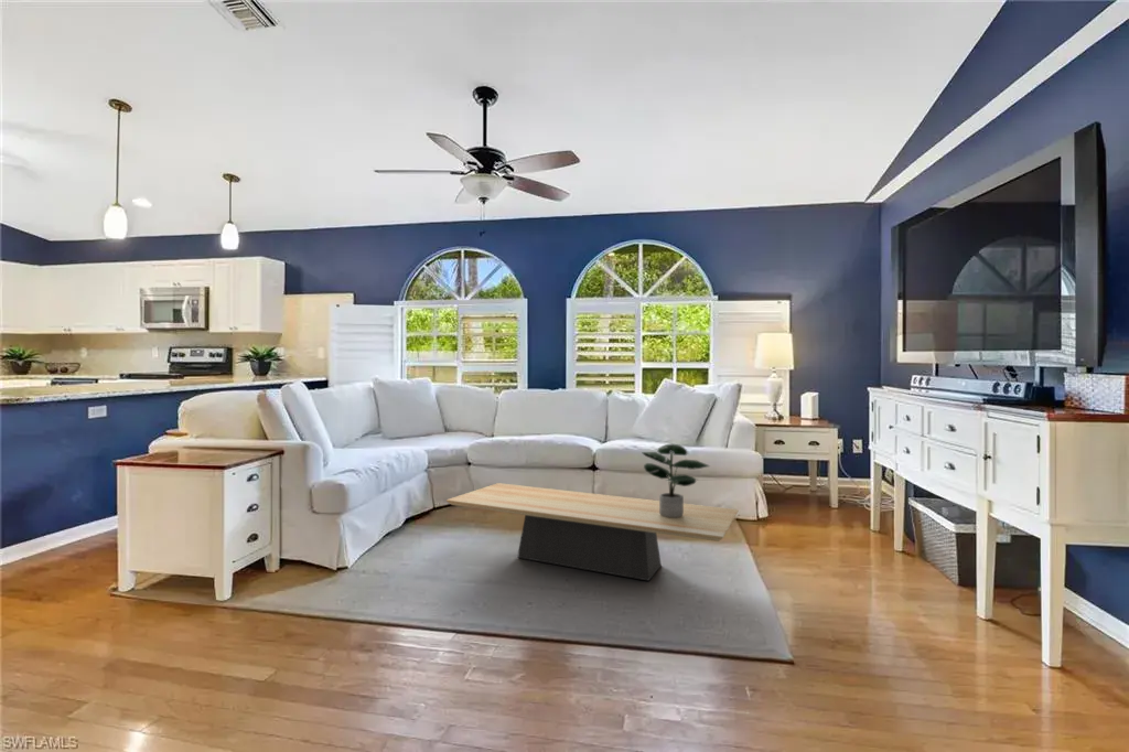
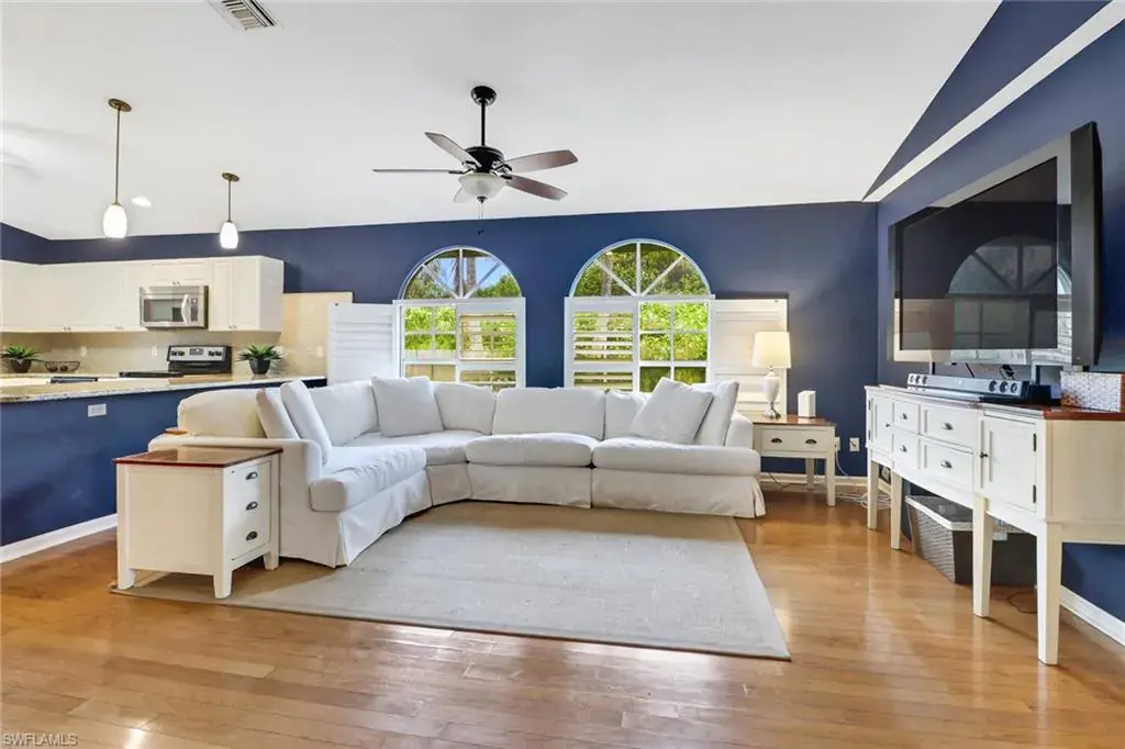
- coffee table [445,482,740,582]
- potted plant [642,442,711,518]
